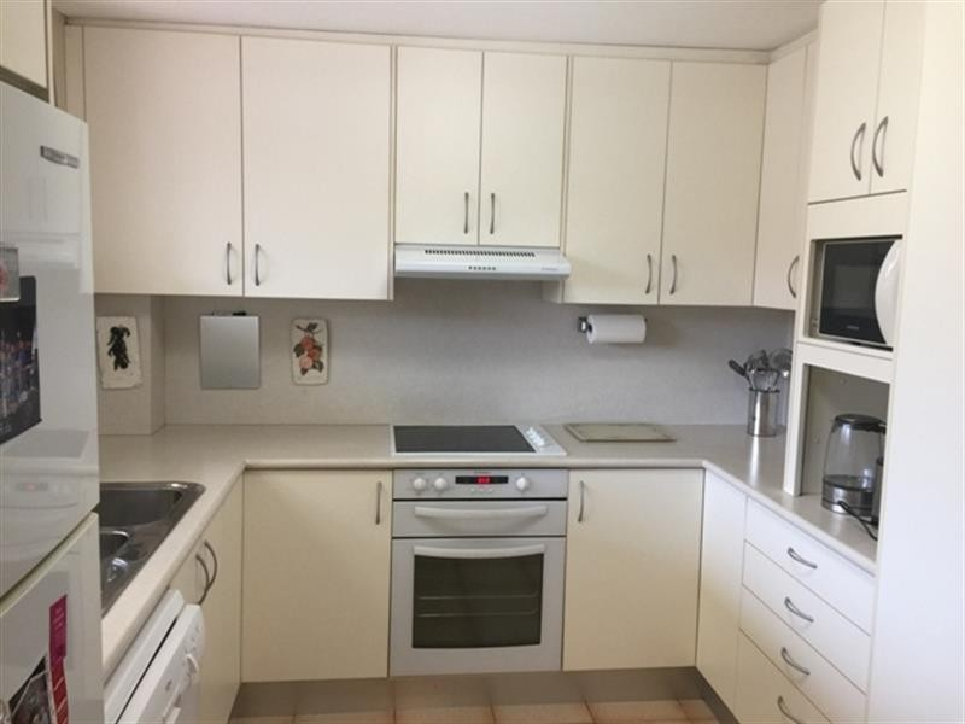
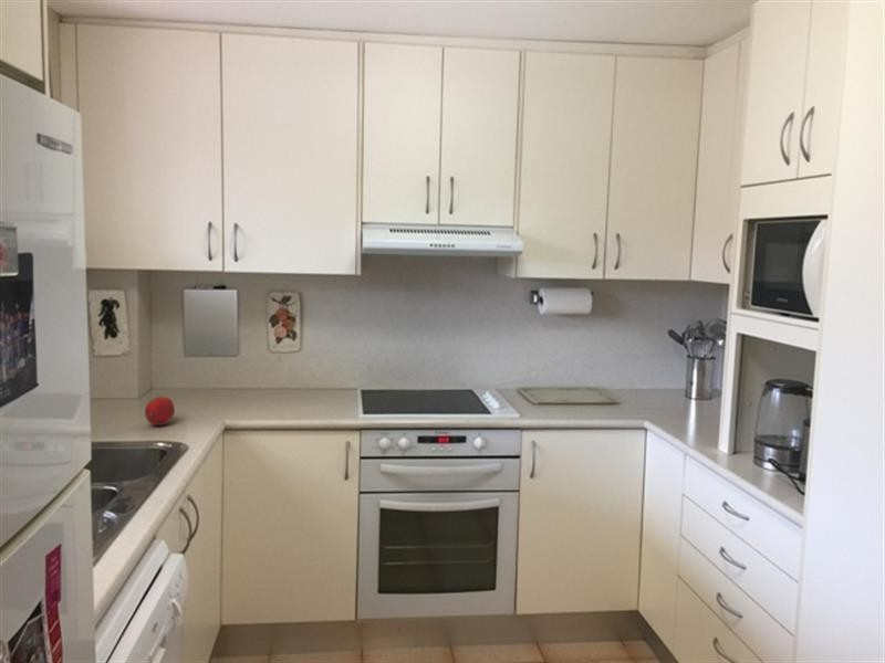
+ fruit [144,396,176,427]
